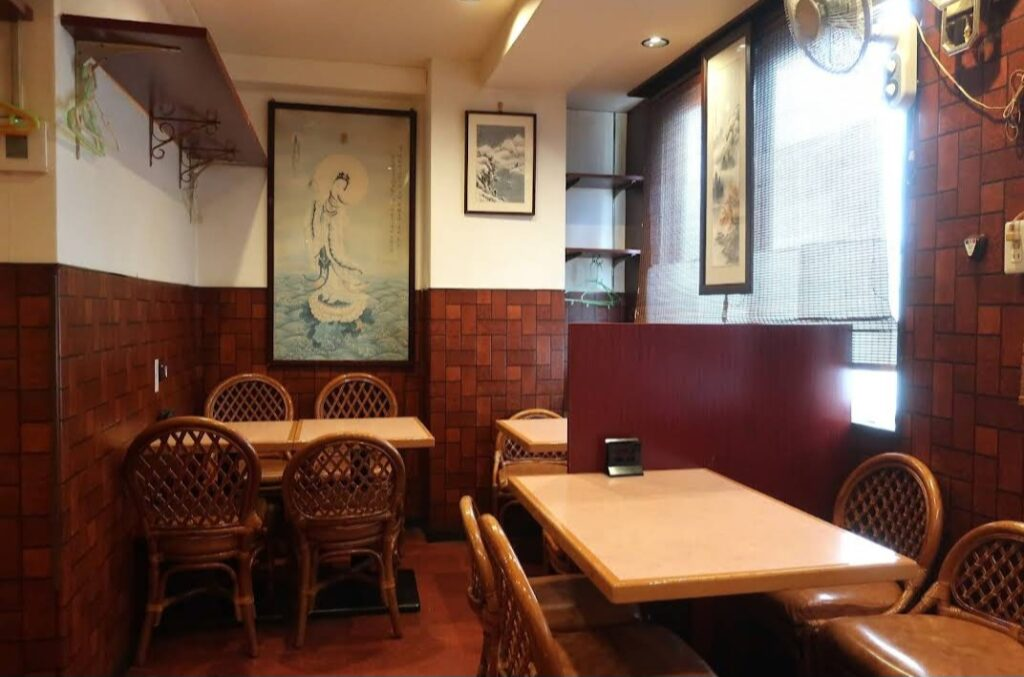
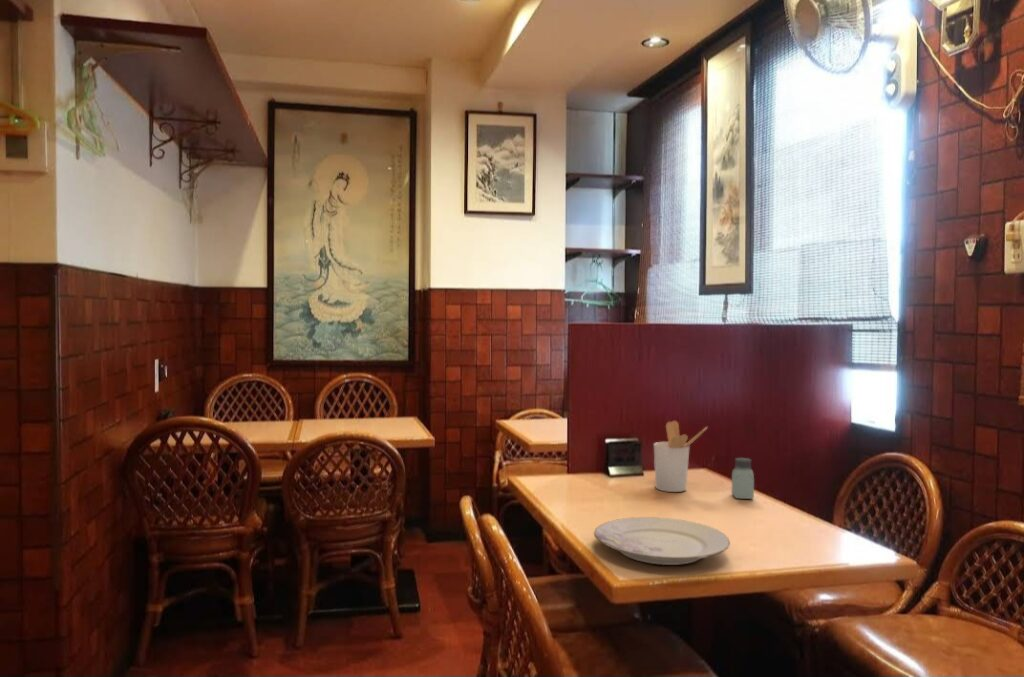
+ utensil holder [653,420,709,493]
+ plate [593,516,731,566]
+ saltshaker [731,457,755,500]
